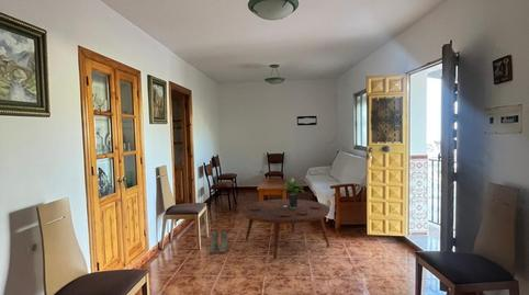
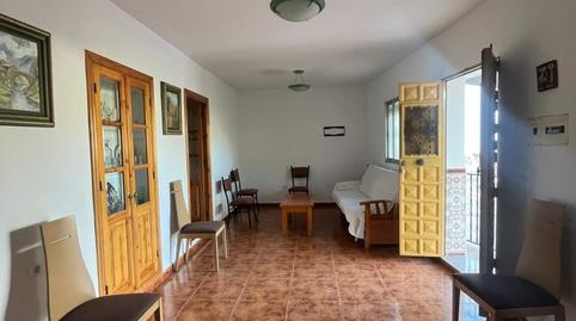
- boots [207,229,229,254]
- coffee table [240,198,331,260]
- potted plant [282,177,305,207]
